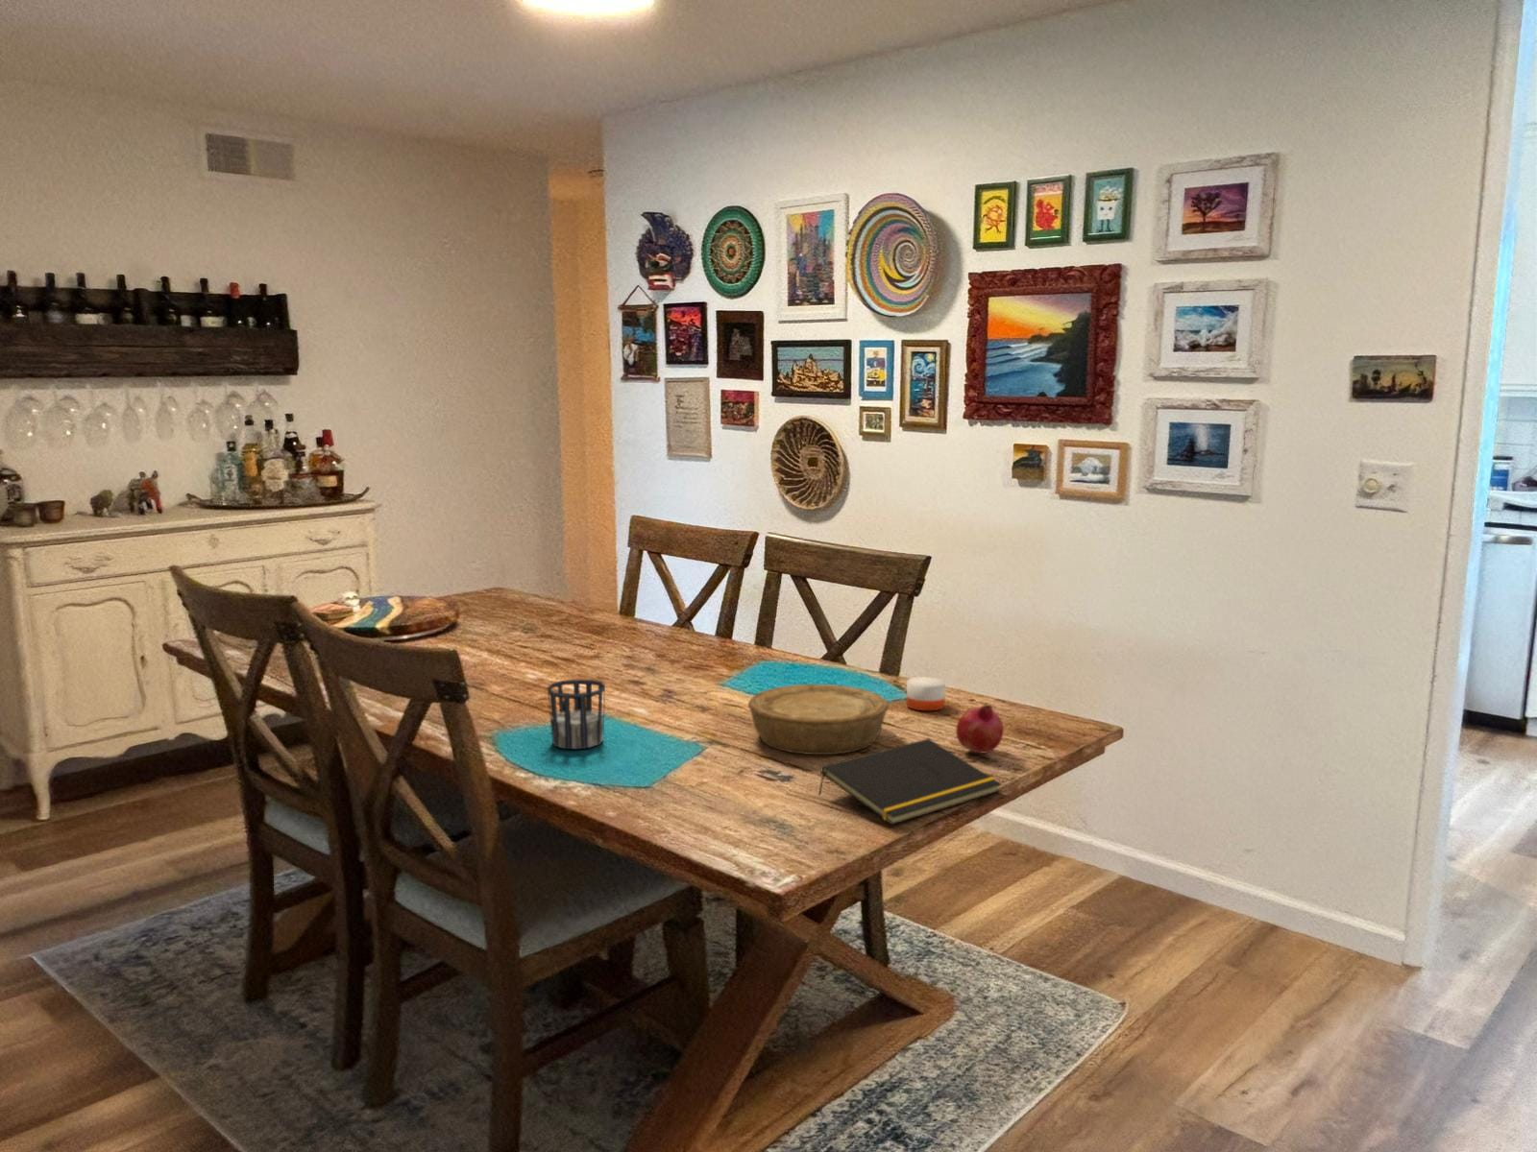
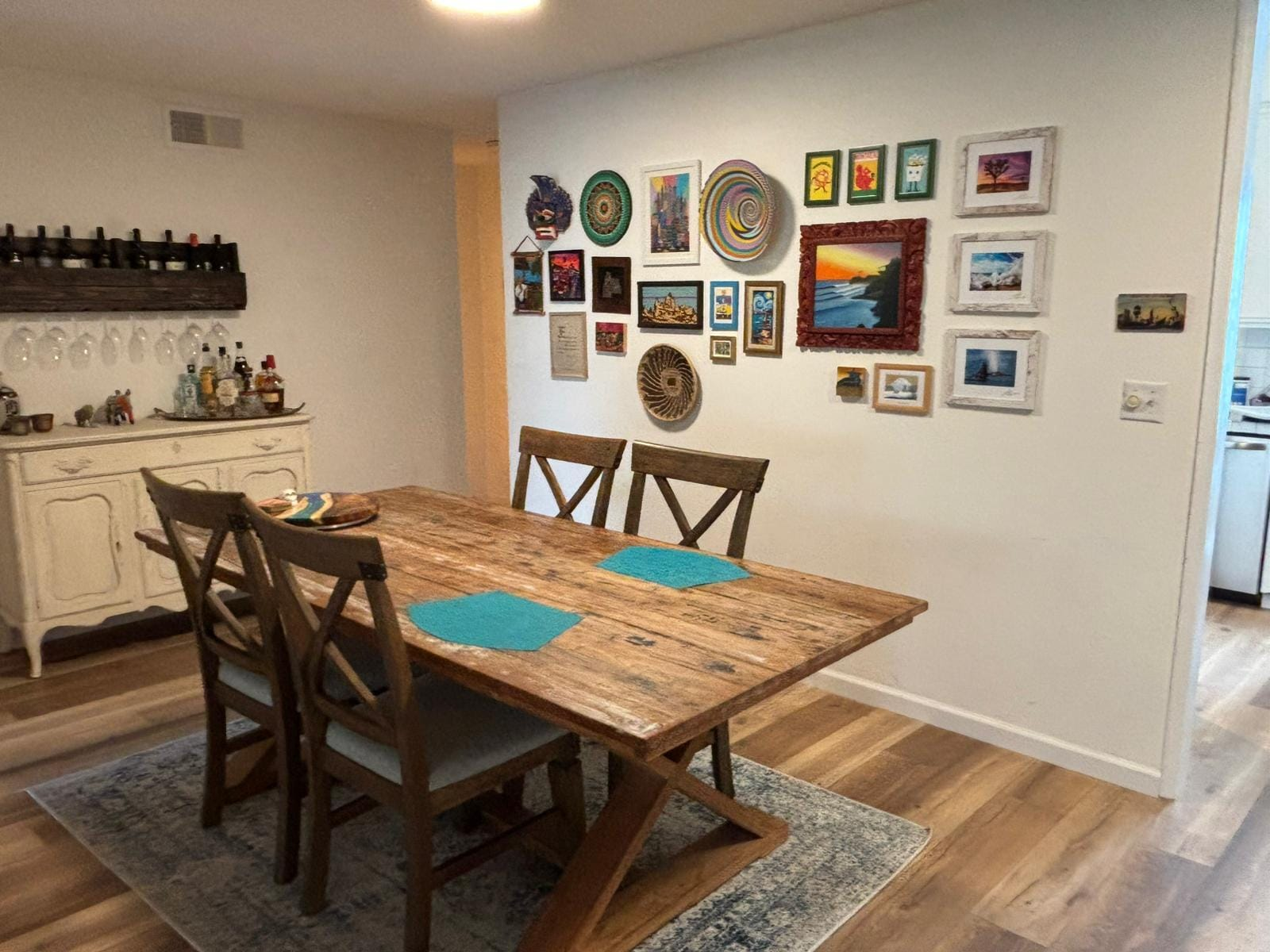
- fruit [955,704,1004,754]
- bowl [748,684,890,755]
- candle [906,658,946,712]
- notepad [817,738,1002,825]
- cup [547,679,606,750]
